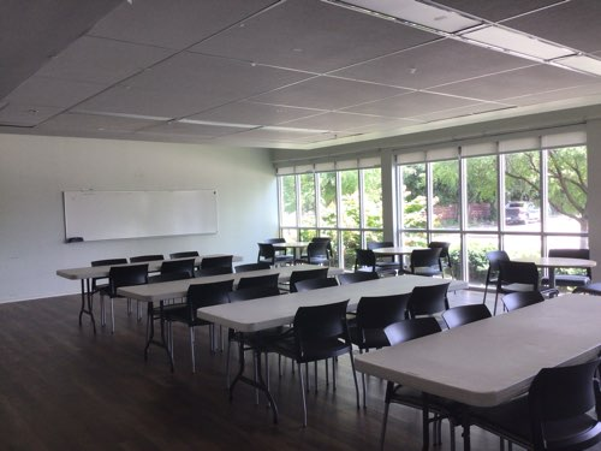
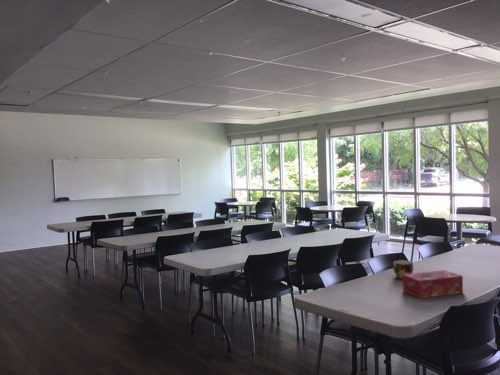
+ tissue box [402,269,464,299]
+ cup [392,259,414,279]
